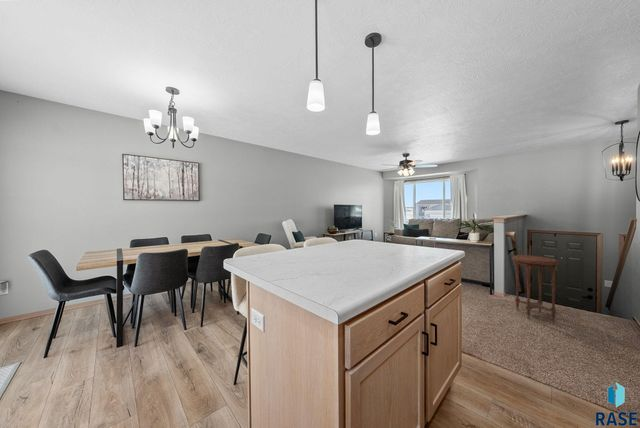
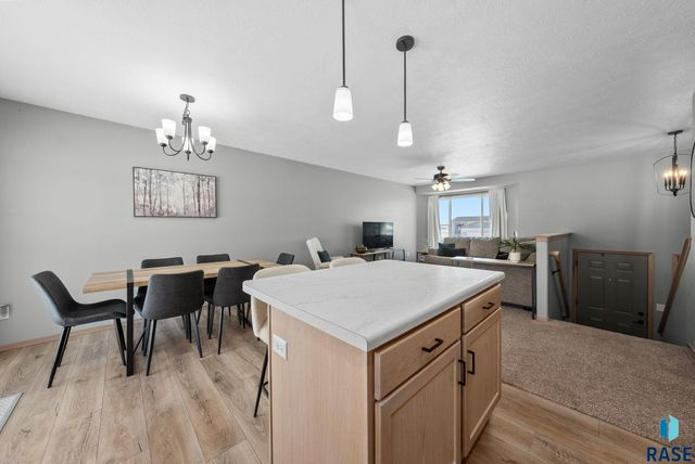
- side table [511,254,560,322]
